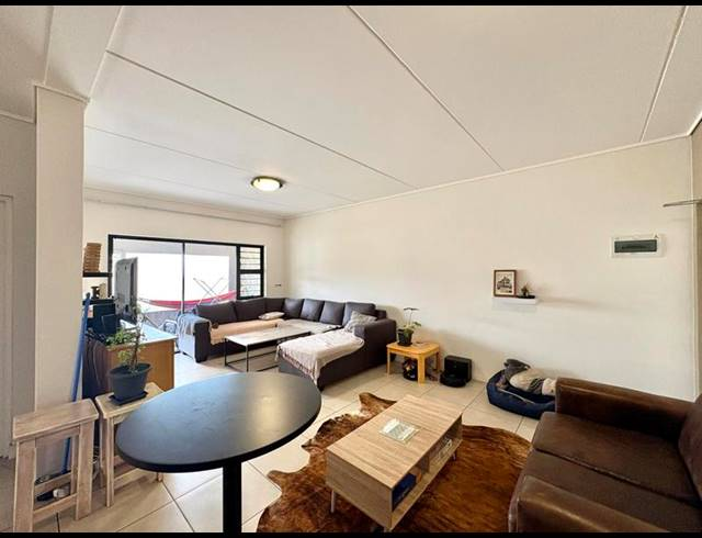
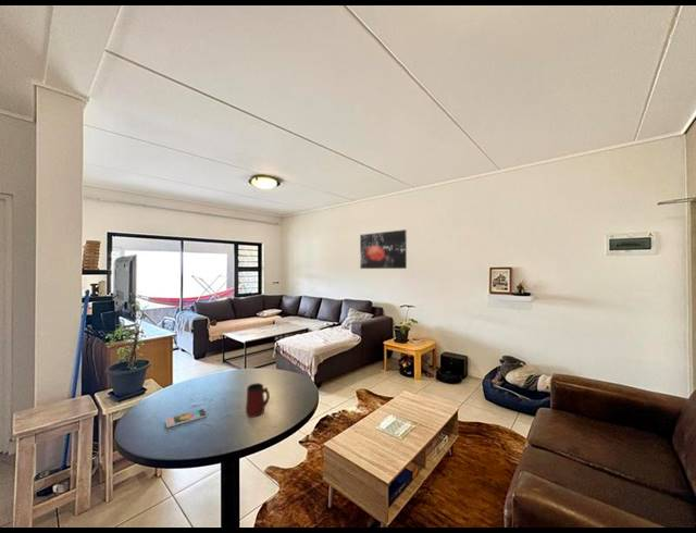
+ smartphone [164,408,208,429]
+ mug [245,382,271,418]
+ wall art [359,228,408,270]
